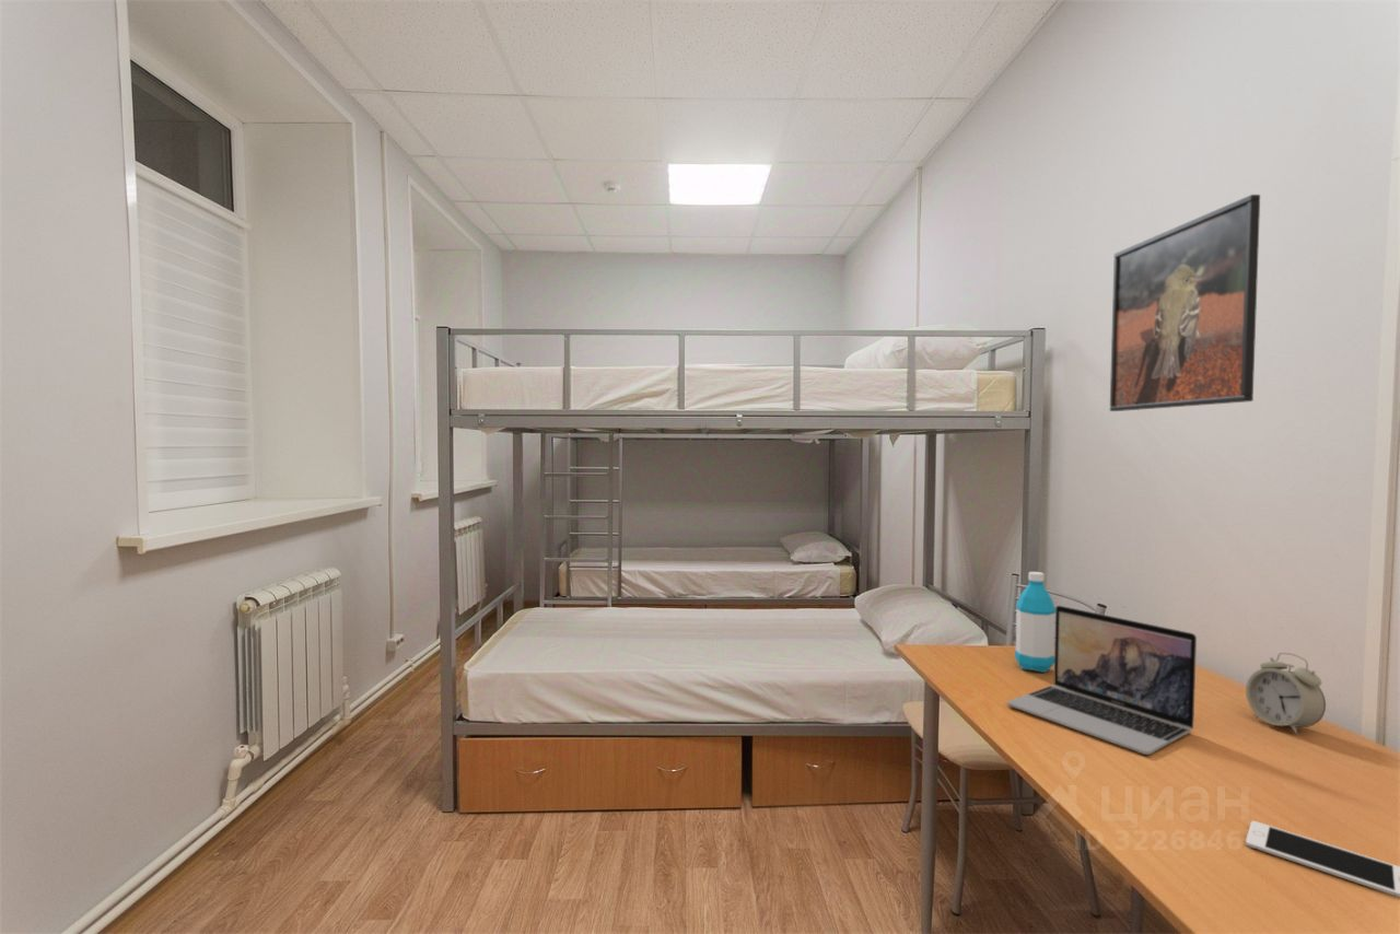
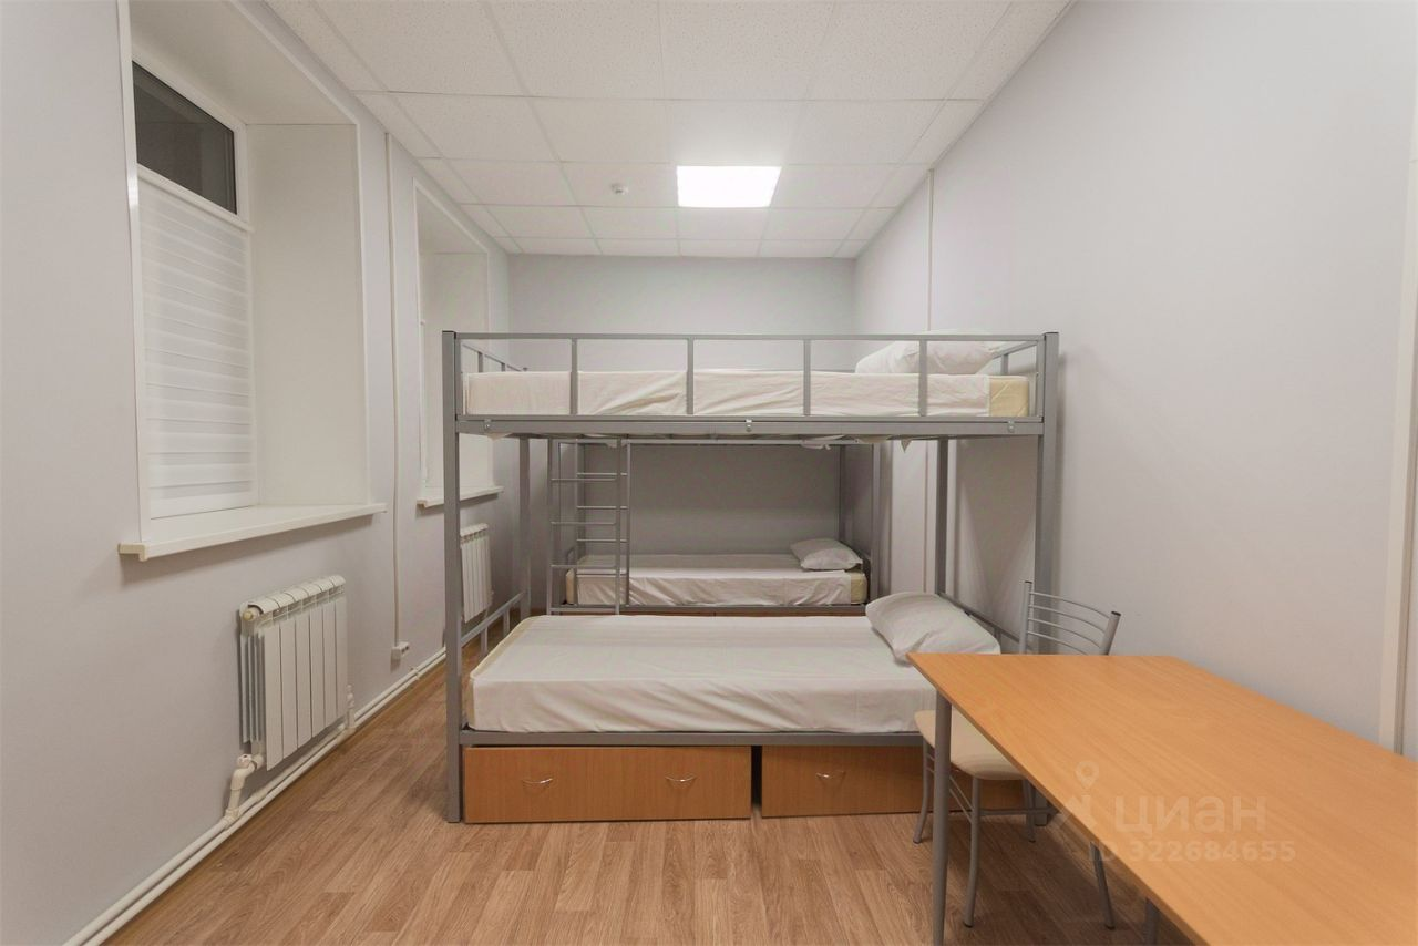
- laptop [1006,605,1198,756]
- alarm clock [1245,652,1327,735]
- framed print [1109,194,1261,412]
- water bottle [1014,571,1055,674]
- cell phone [1245,820,1400,898]
